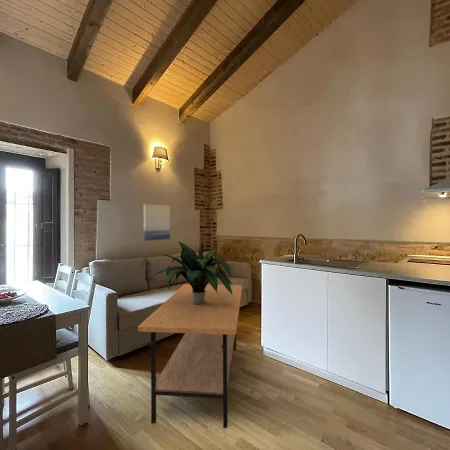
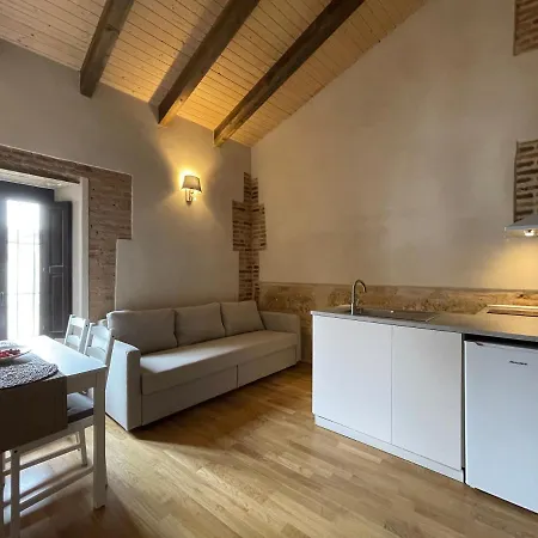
- wall art [143,203,171,241]
- potted plant [153,240,233,305]
- coffee table [137,283,243,429]
